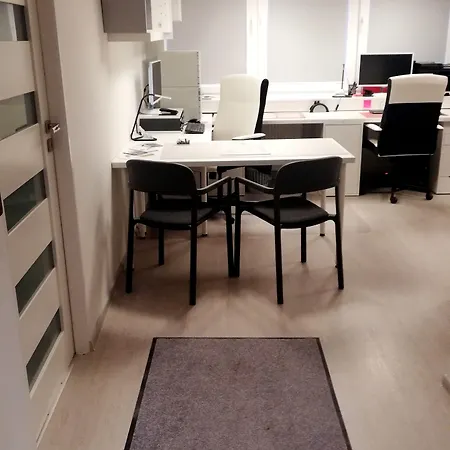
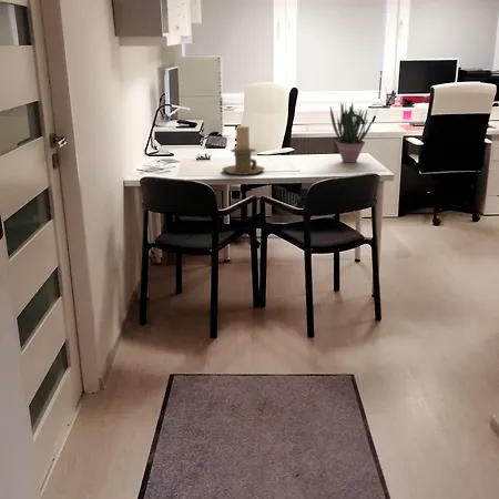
+ candle holder [222,125,265,176]
+ potted plant [329,101,373,164]
